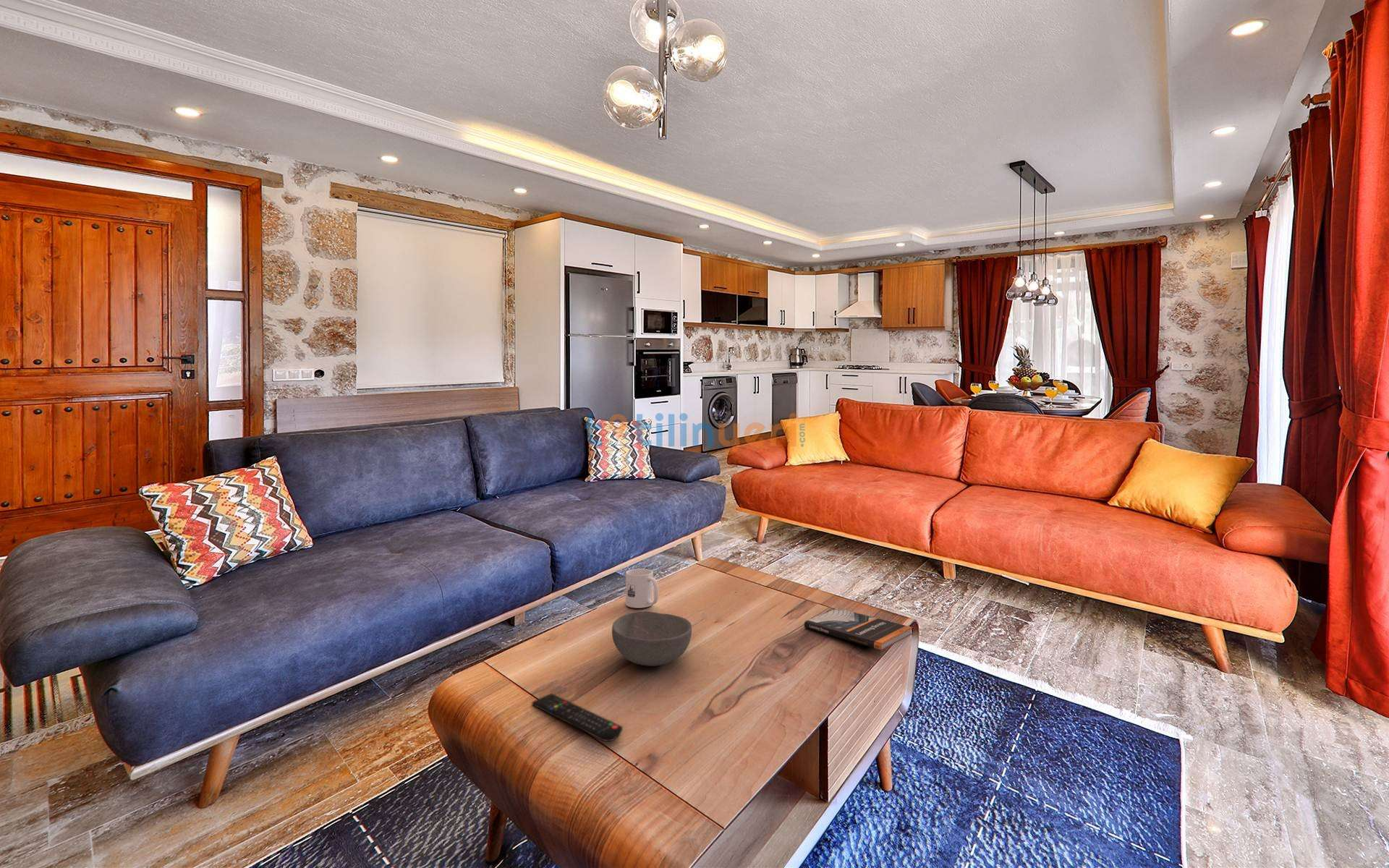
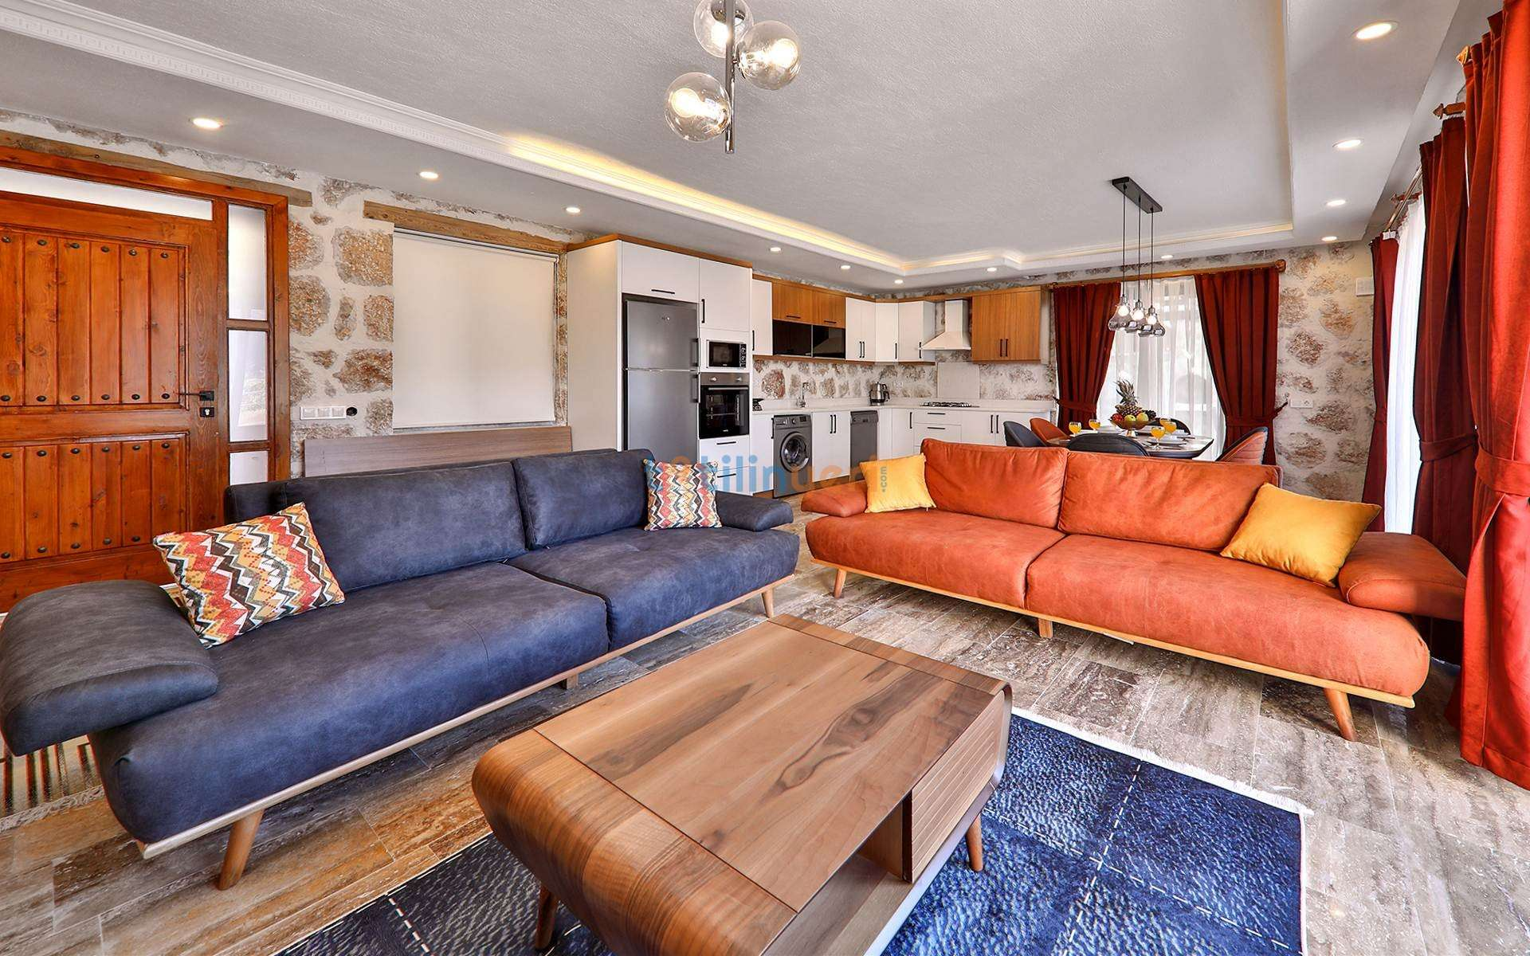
- bowl [611,610,692,667]
- mug [625,568,659,609]
- remote control [531,693,624,742]
- book [804,608,913,651]
